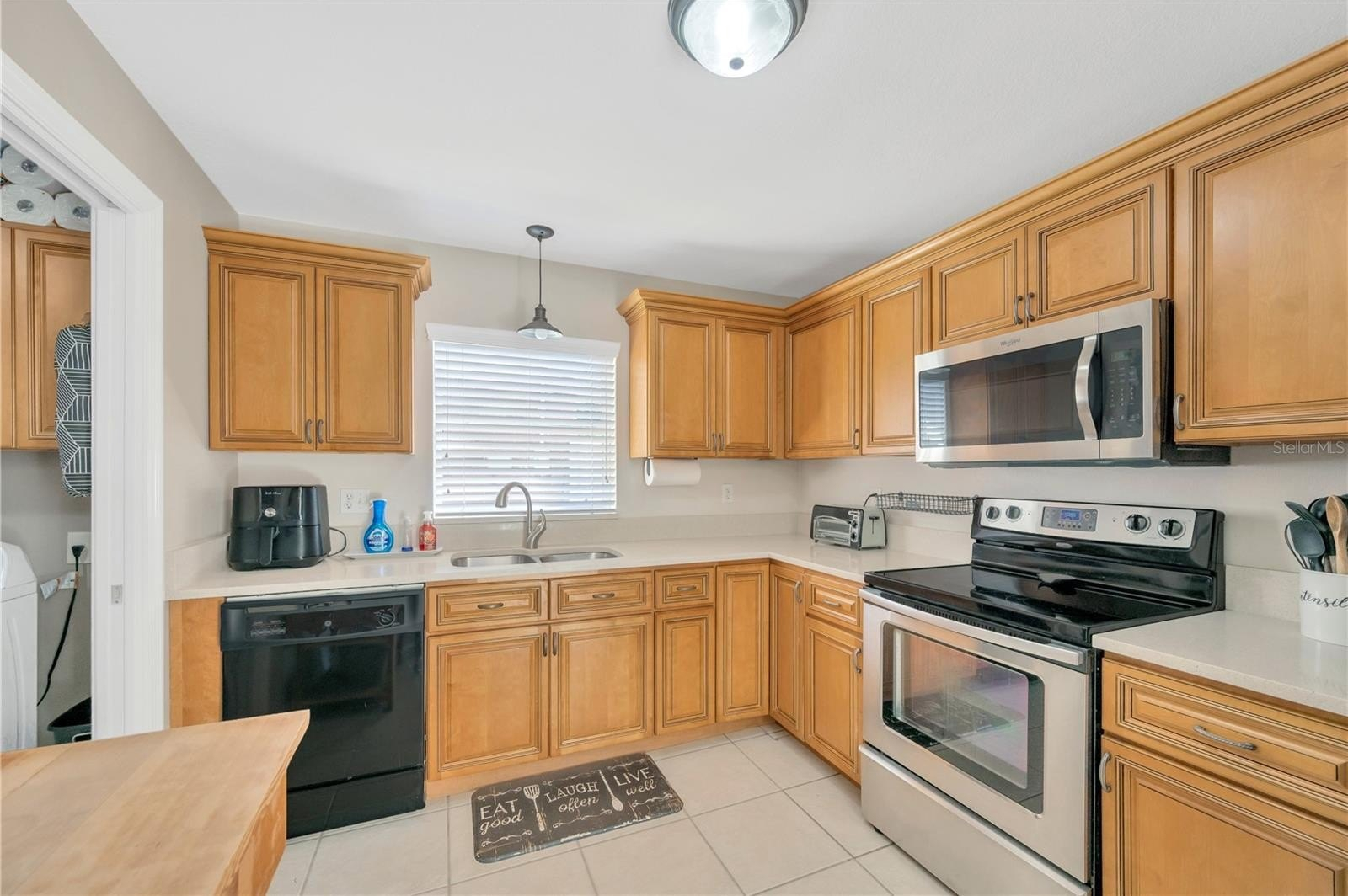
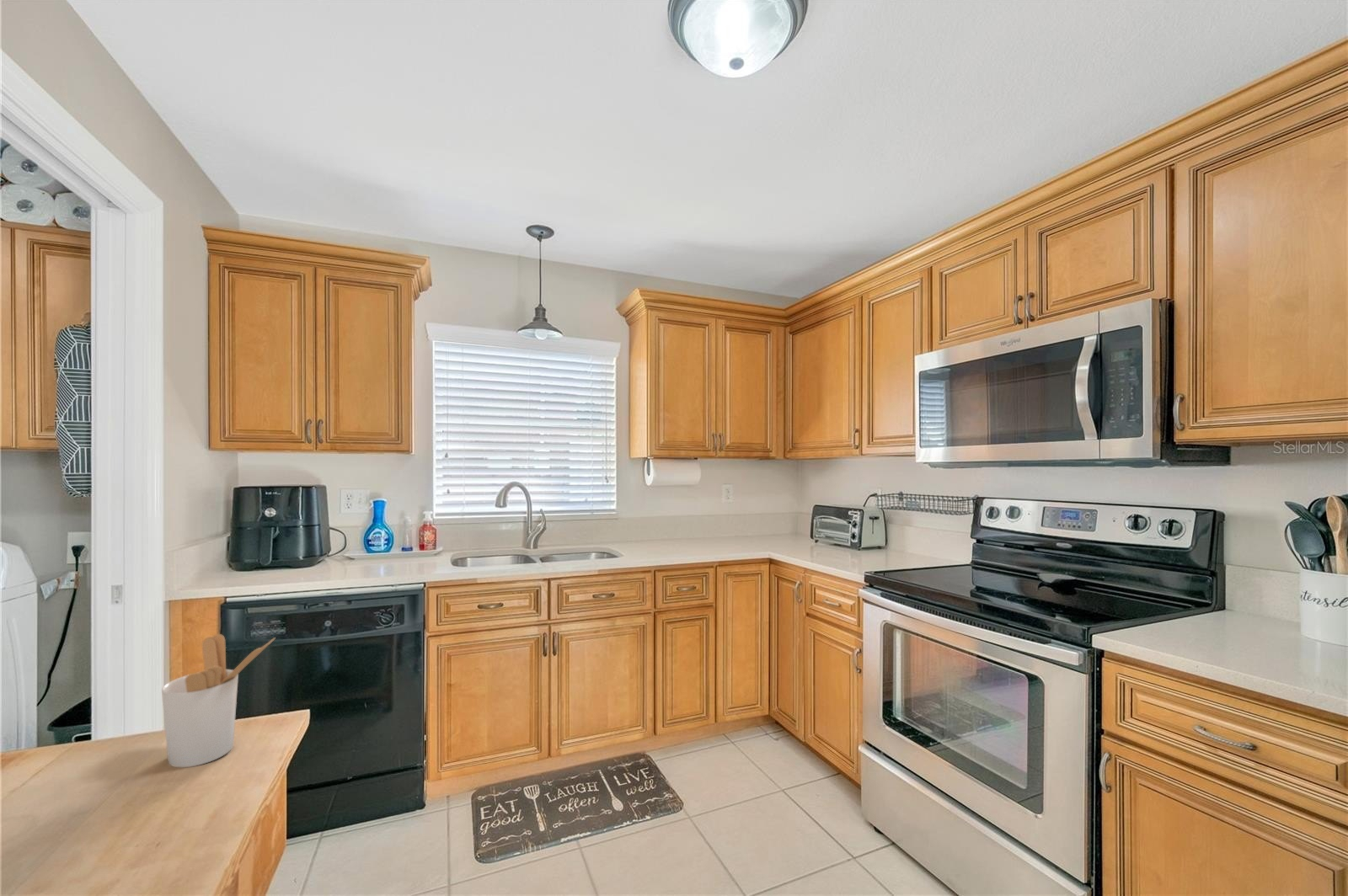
+ utensil holder [161,633,275,768]
